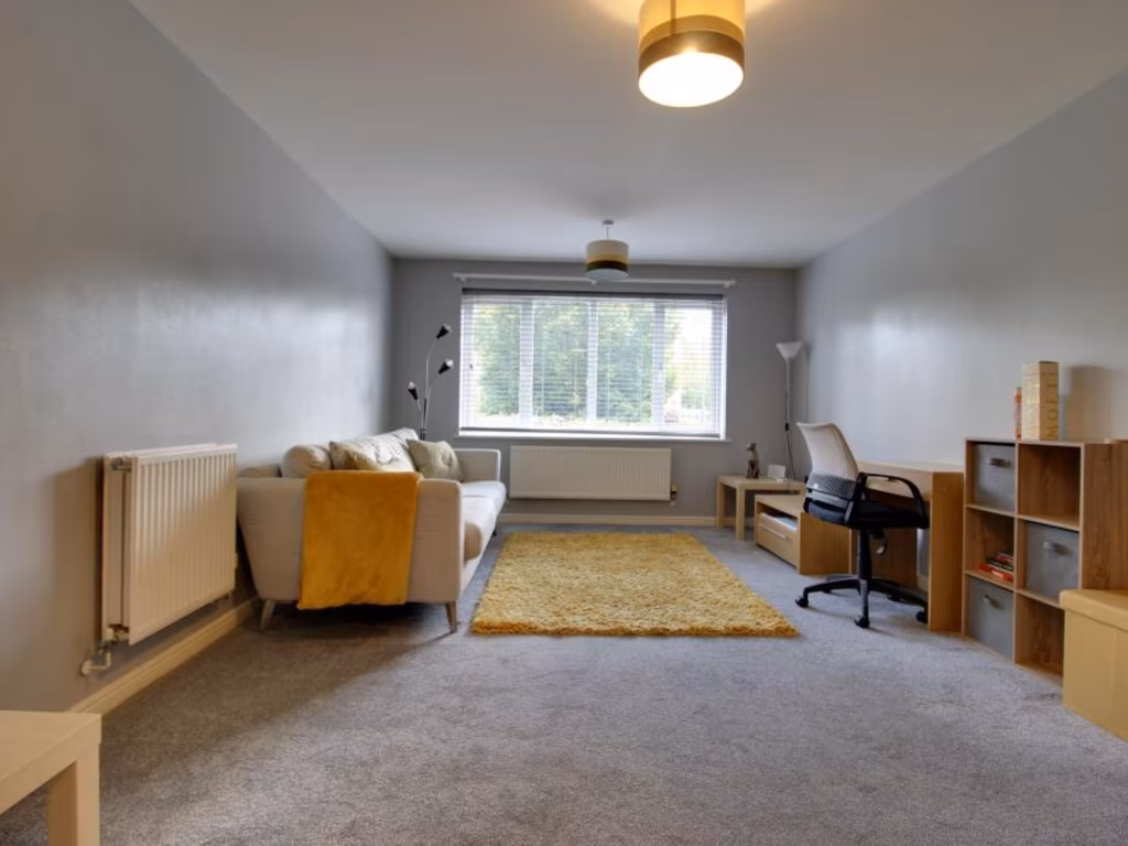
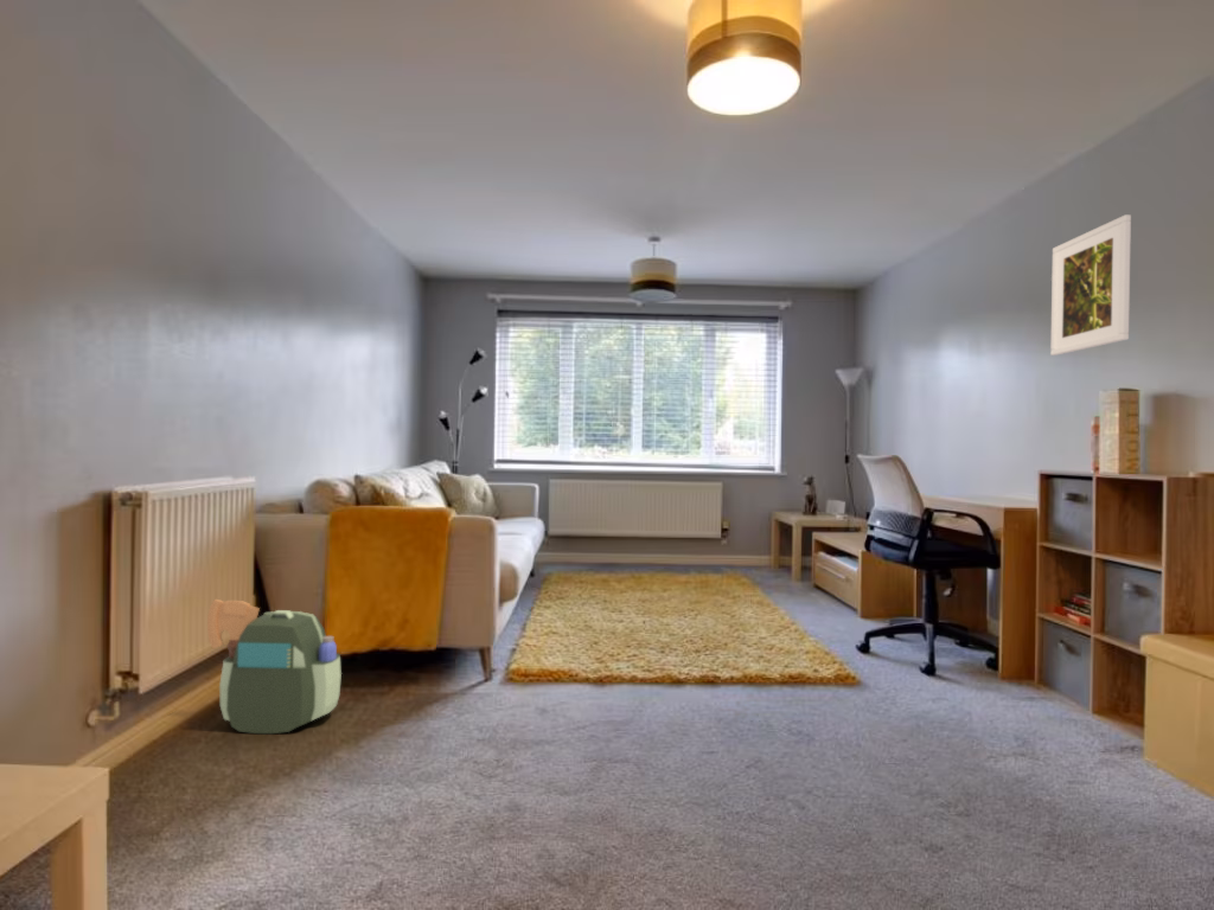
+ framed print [1049,213,1132,357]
+ backpack [206,598,343,735]
